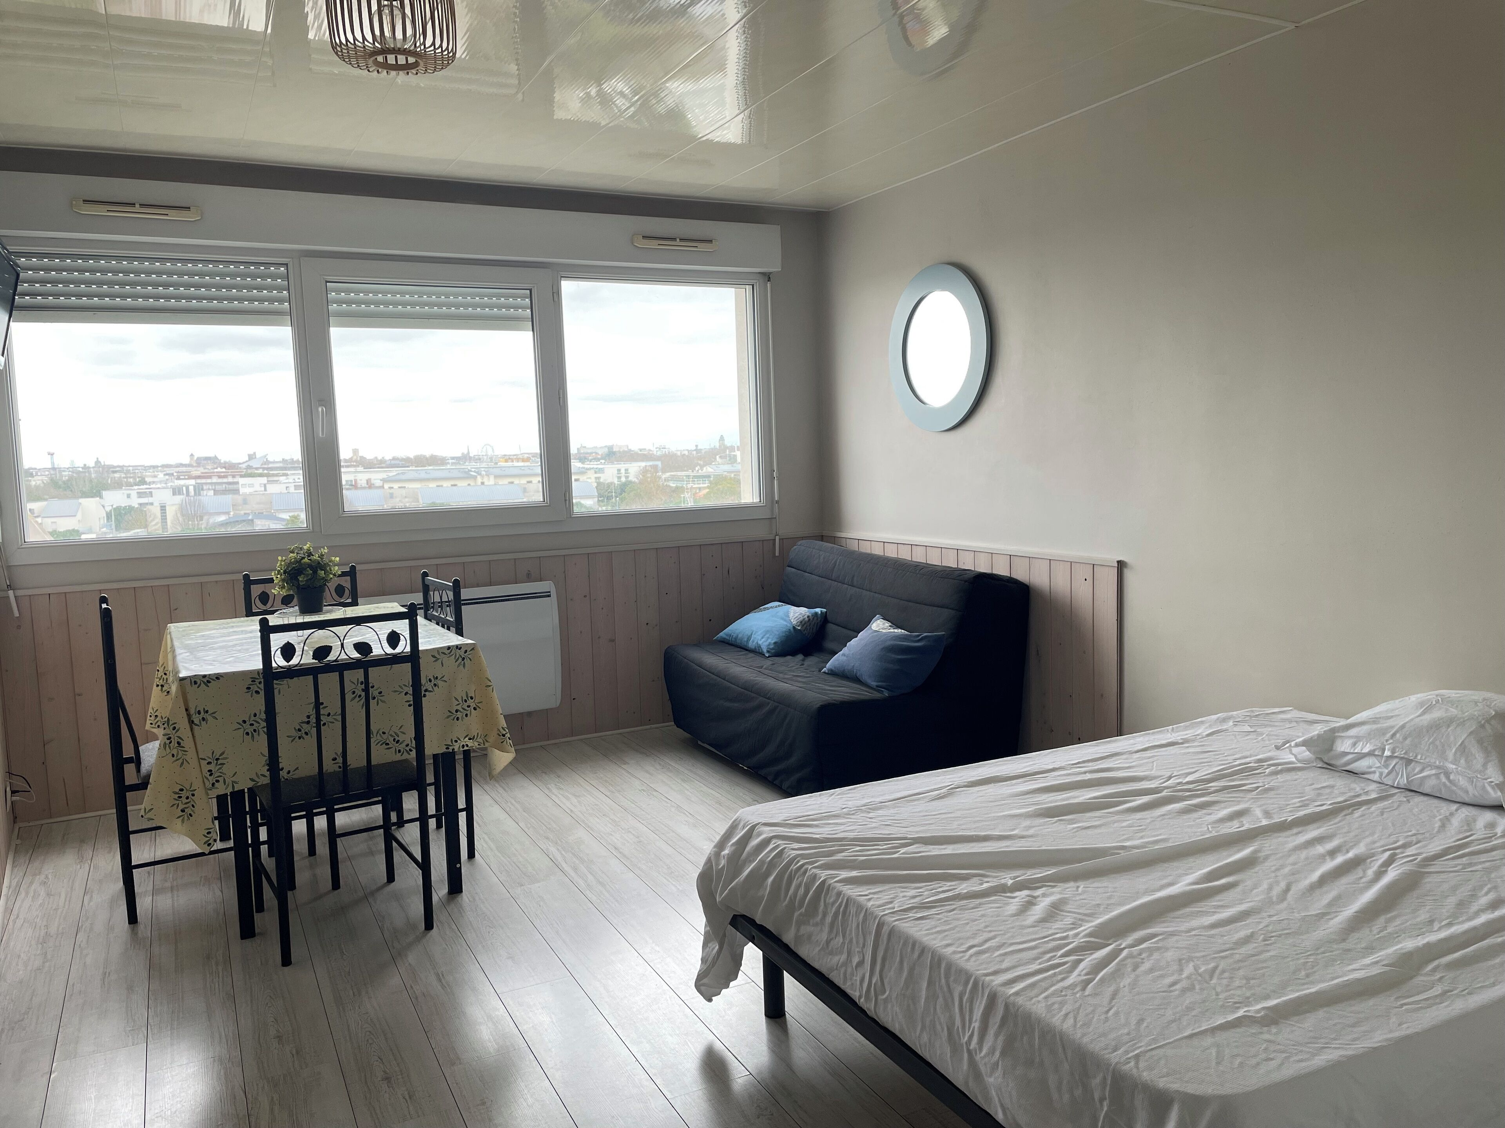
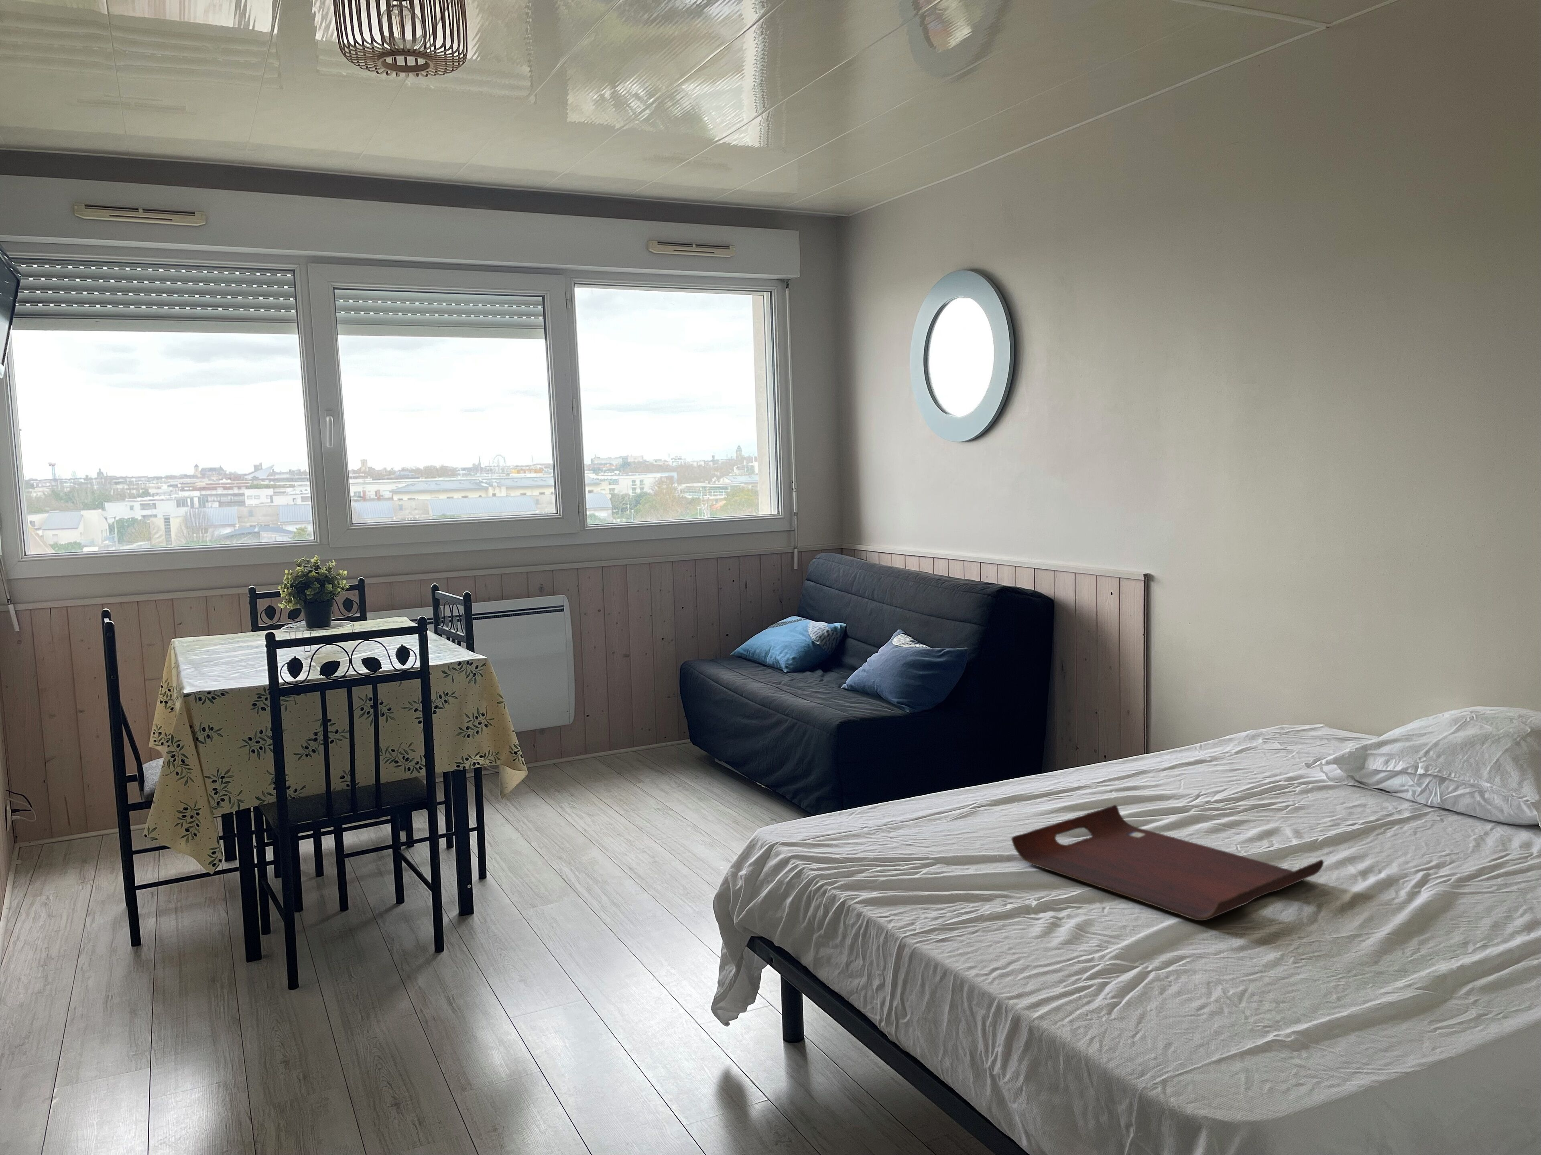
+ serving tray [1011,804,1324,921]
